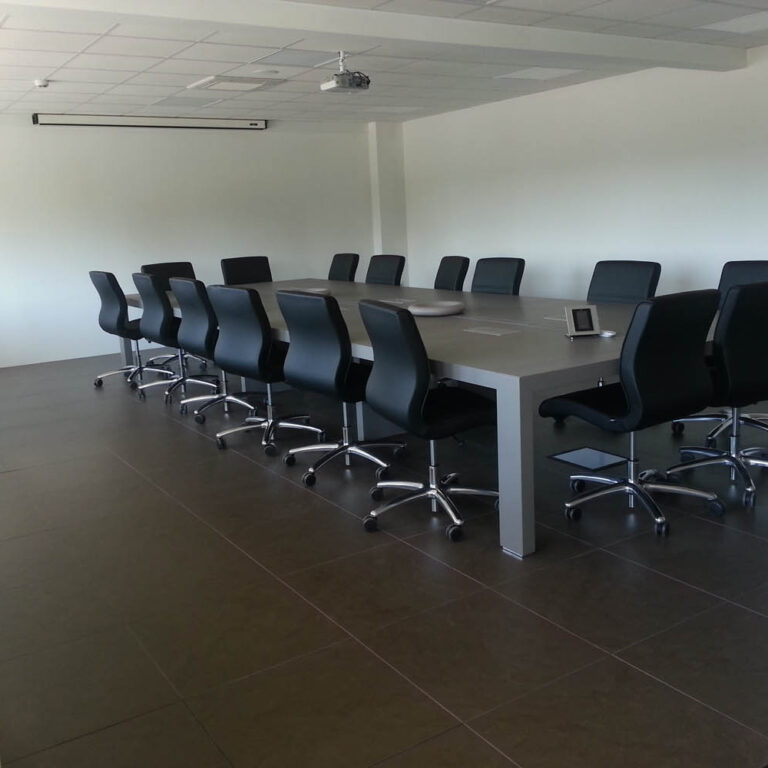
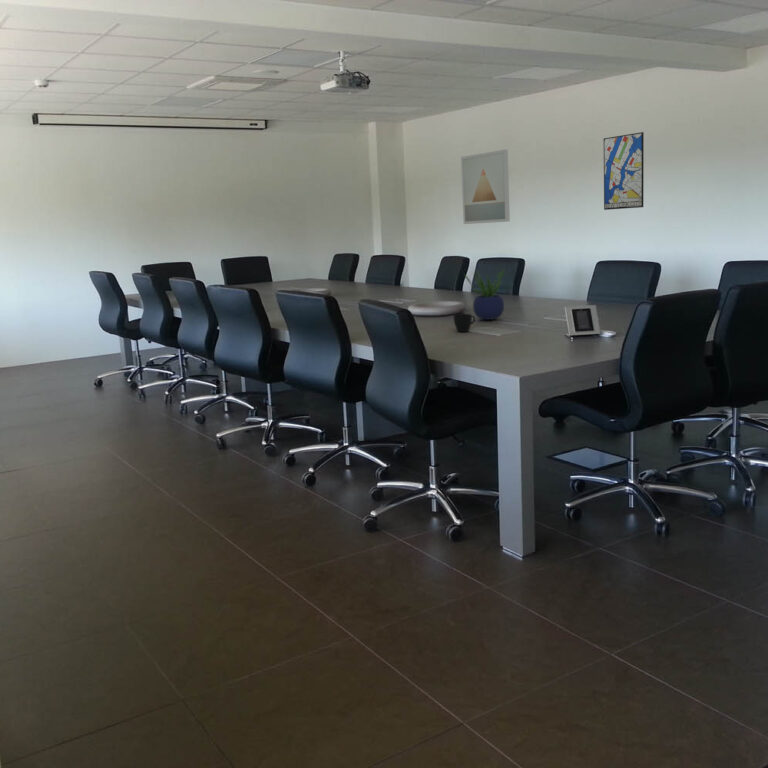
+ potted plant [462,268,506,321]
+ cup [452,313,476,333]
+ wall art [603,131,645,211]
+ wall art [460,149,511,225]
